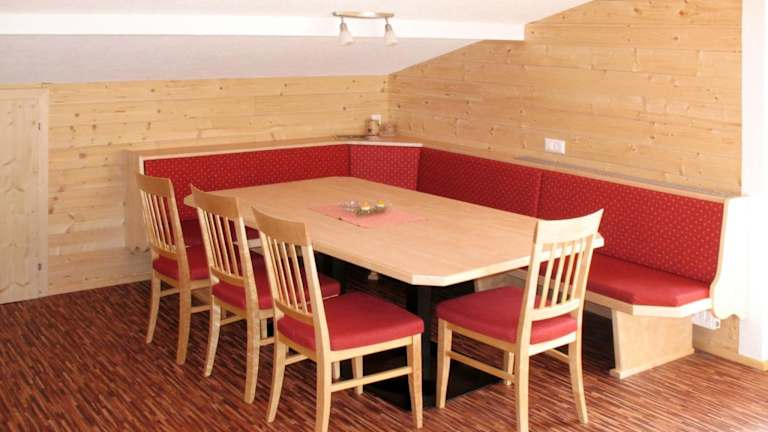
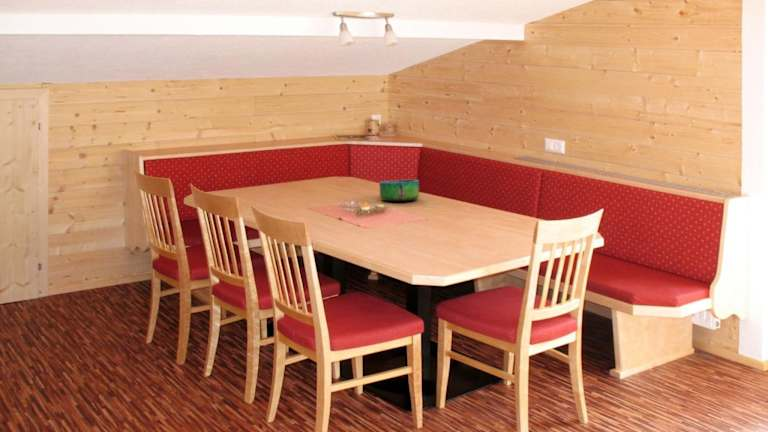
+ decorative bowl [378,178,420,202]
